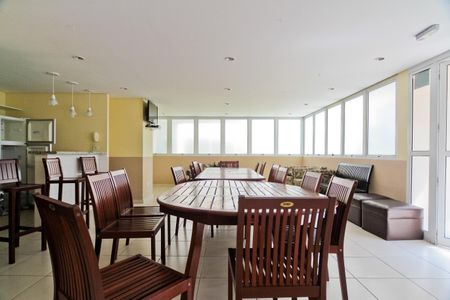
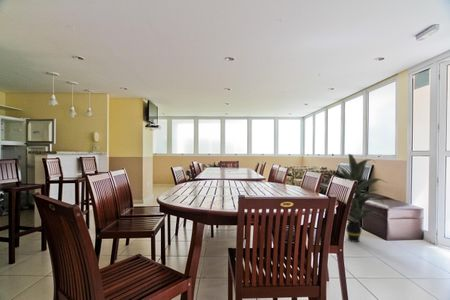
+ indoor plant [329,153,388,243]
